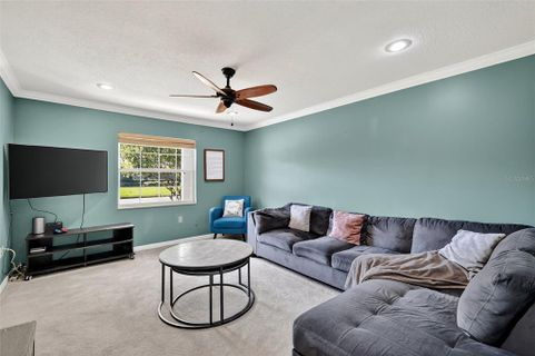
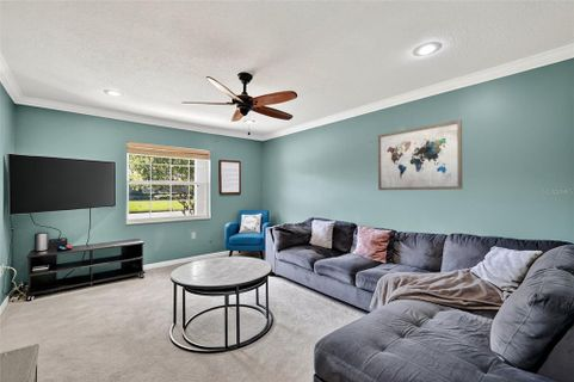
+ wall art [377,118,463,191]
